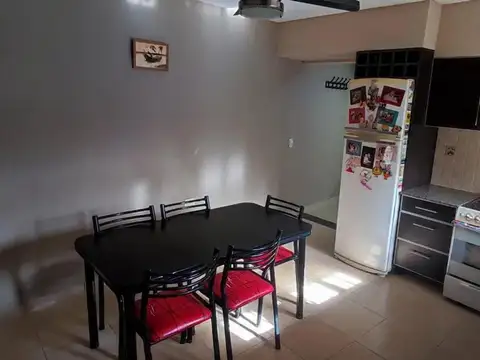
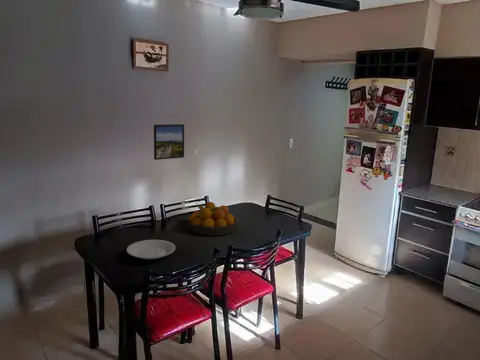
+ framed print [153,123,185,161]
+ fruit bowl [186,201,239,236]
+ plate [126,239,176,262]
